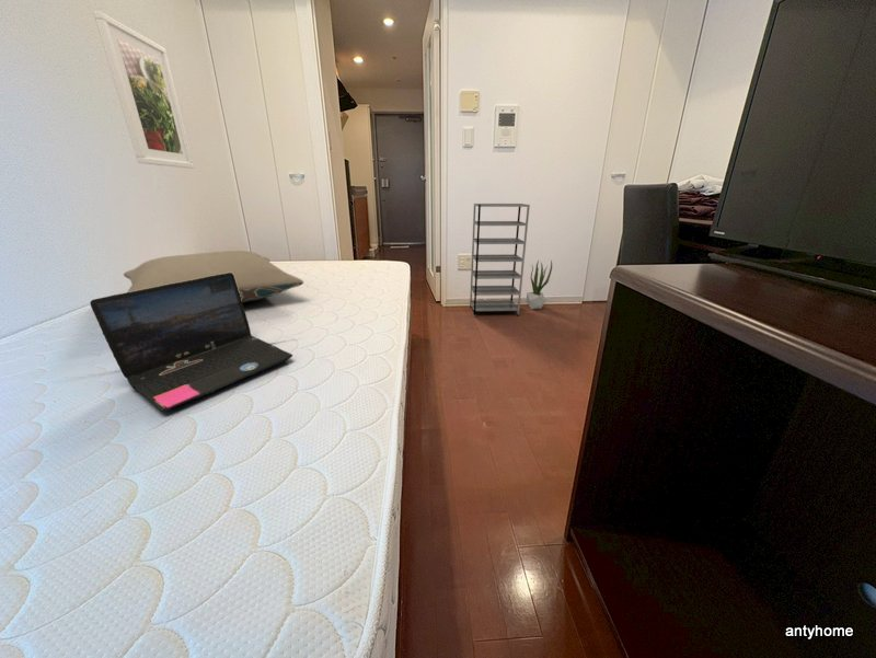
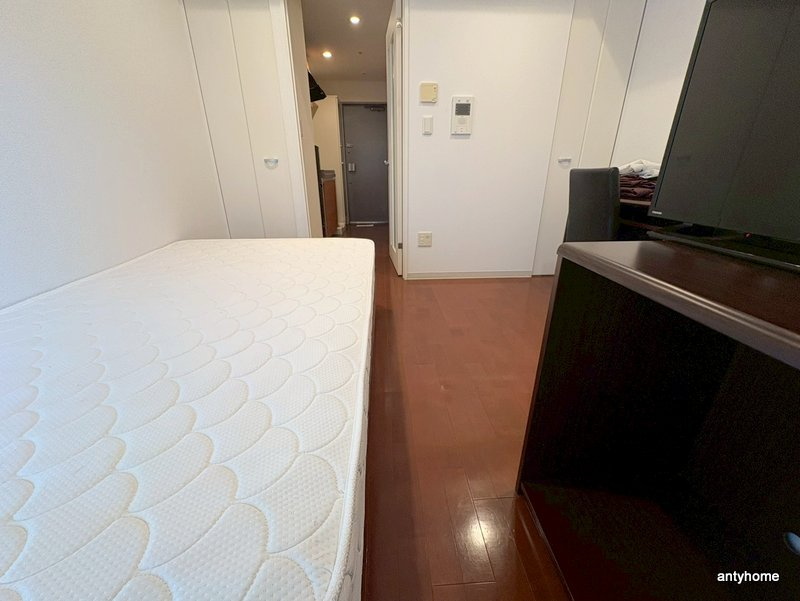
- shelving unit [469,203,531,318]
- laptop [89,273,293,413]
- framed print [92,10,195,170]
- potted plant [525,259,553,310]
- pillow [123,250,304,303]
